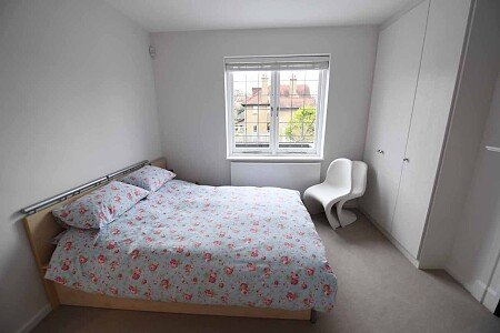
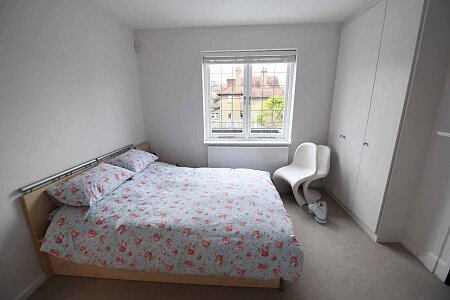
+ sneaker [307,201,328,224]
